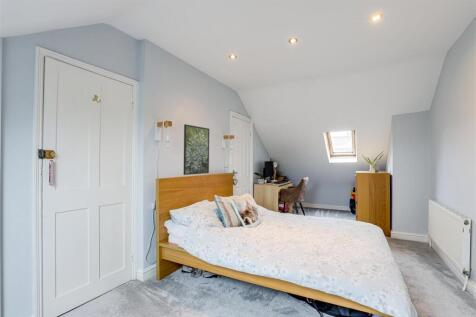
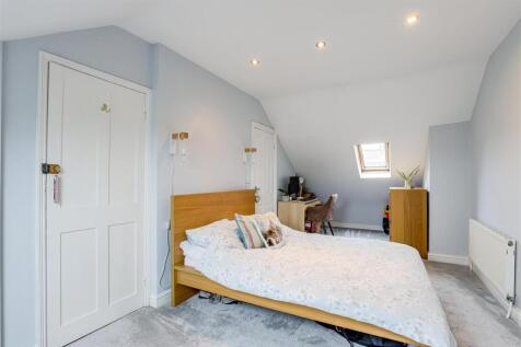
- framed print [183,123,210,176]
